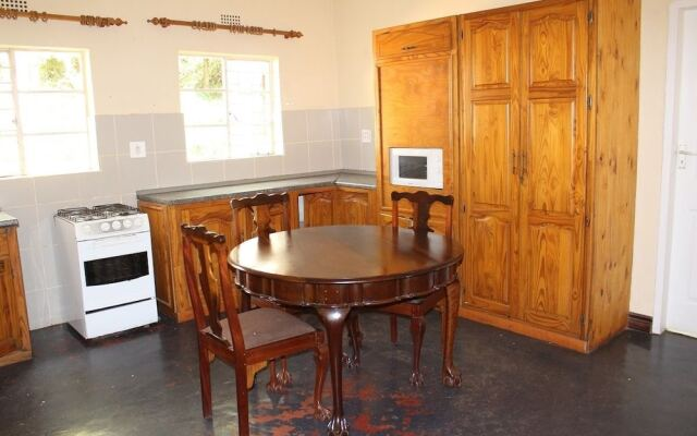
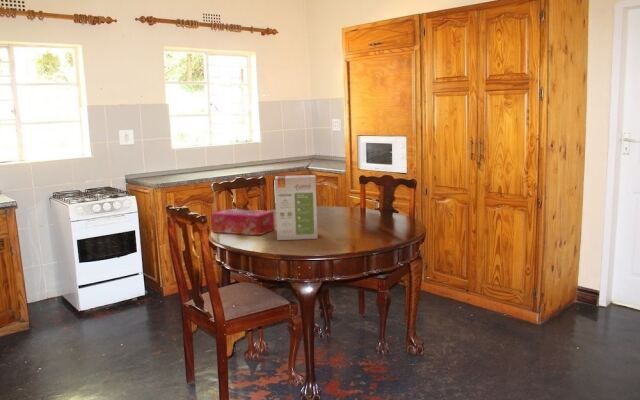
+ tissue box [210,208,276,236]
+ food box [274,174,319,241]
